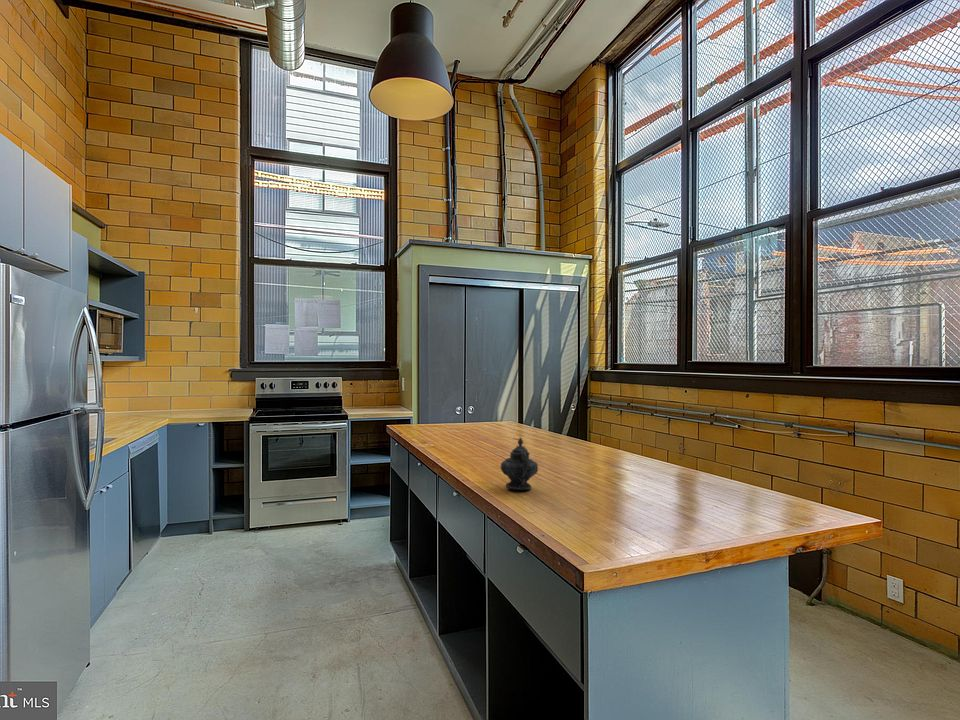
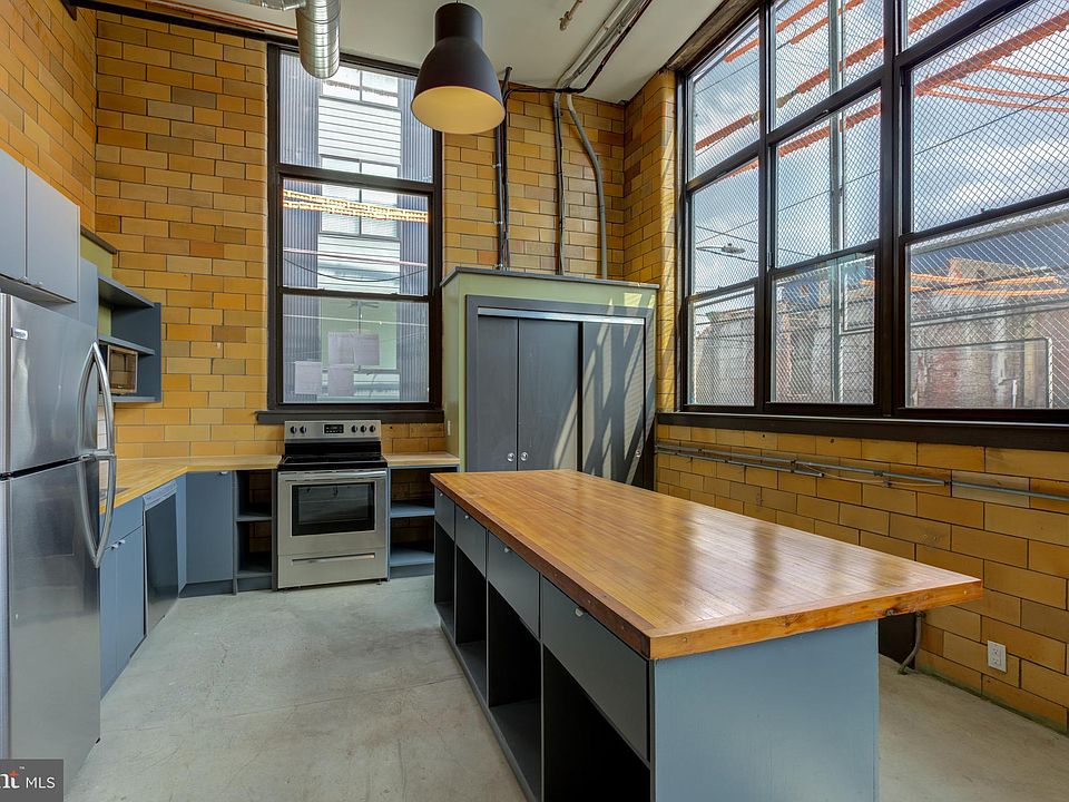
- teapot [500,437,539,491]
